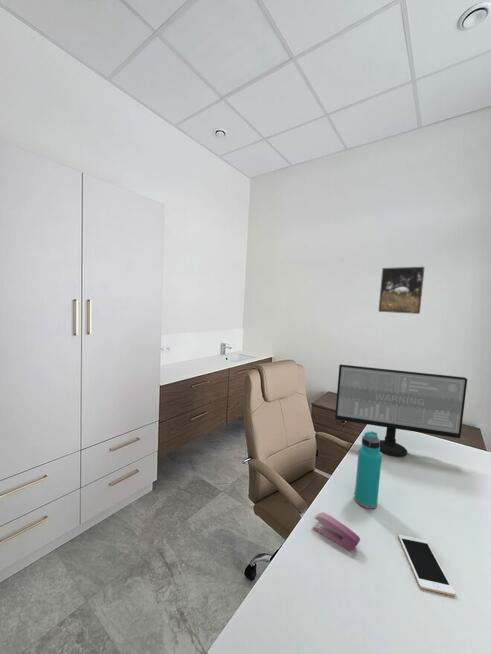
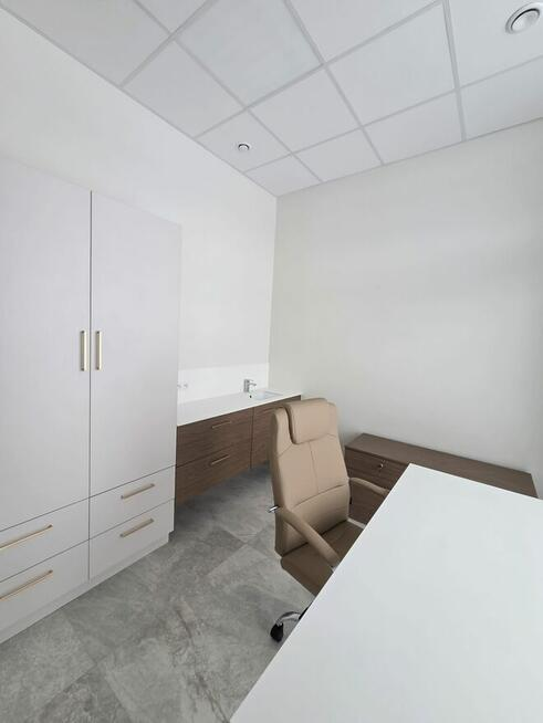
- water bottle [353,430,383,509]
- stapler [312,511,361,552]
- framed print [377,266,426,315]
- computer monitor [334,364,468,458]
- cell phone [397,534,456,597]
